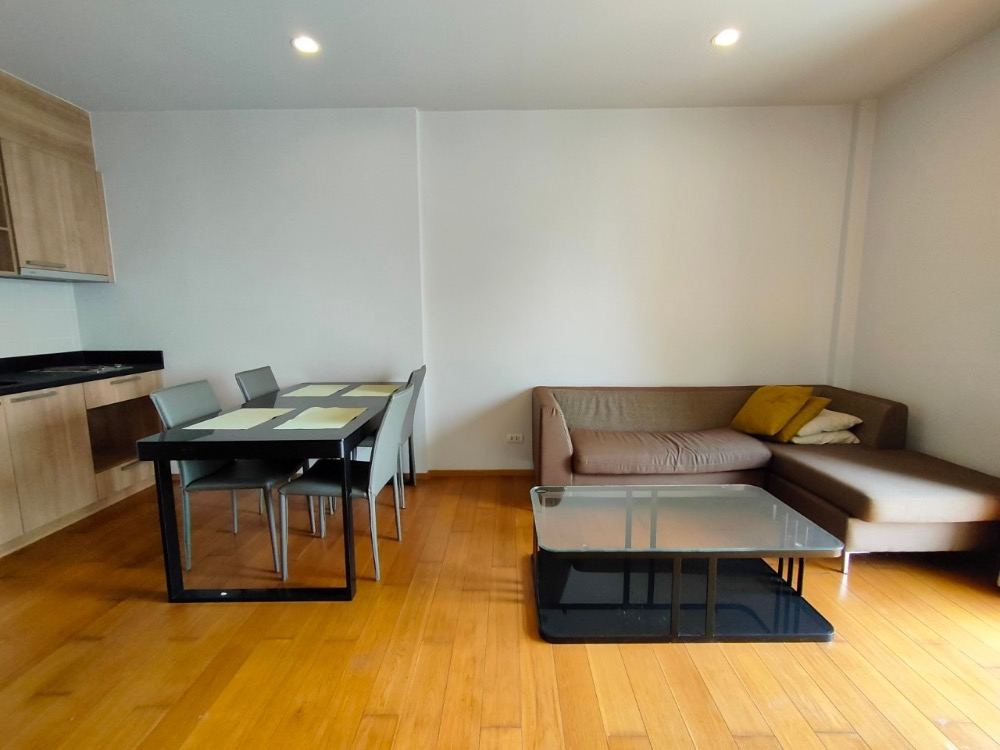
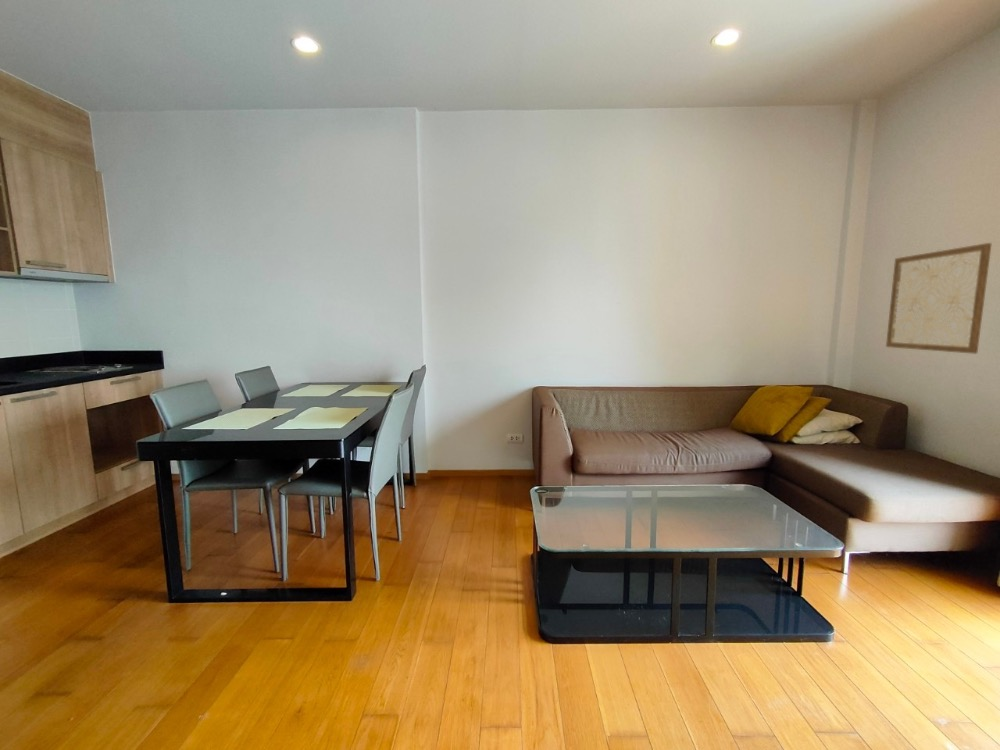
+ wall art [885,242,993,355]
